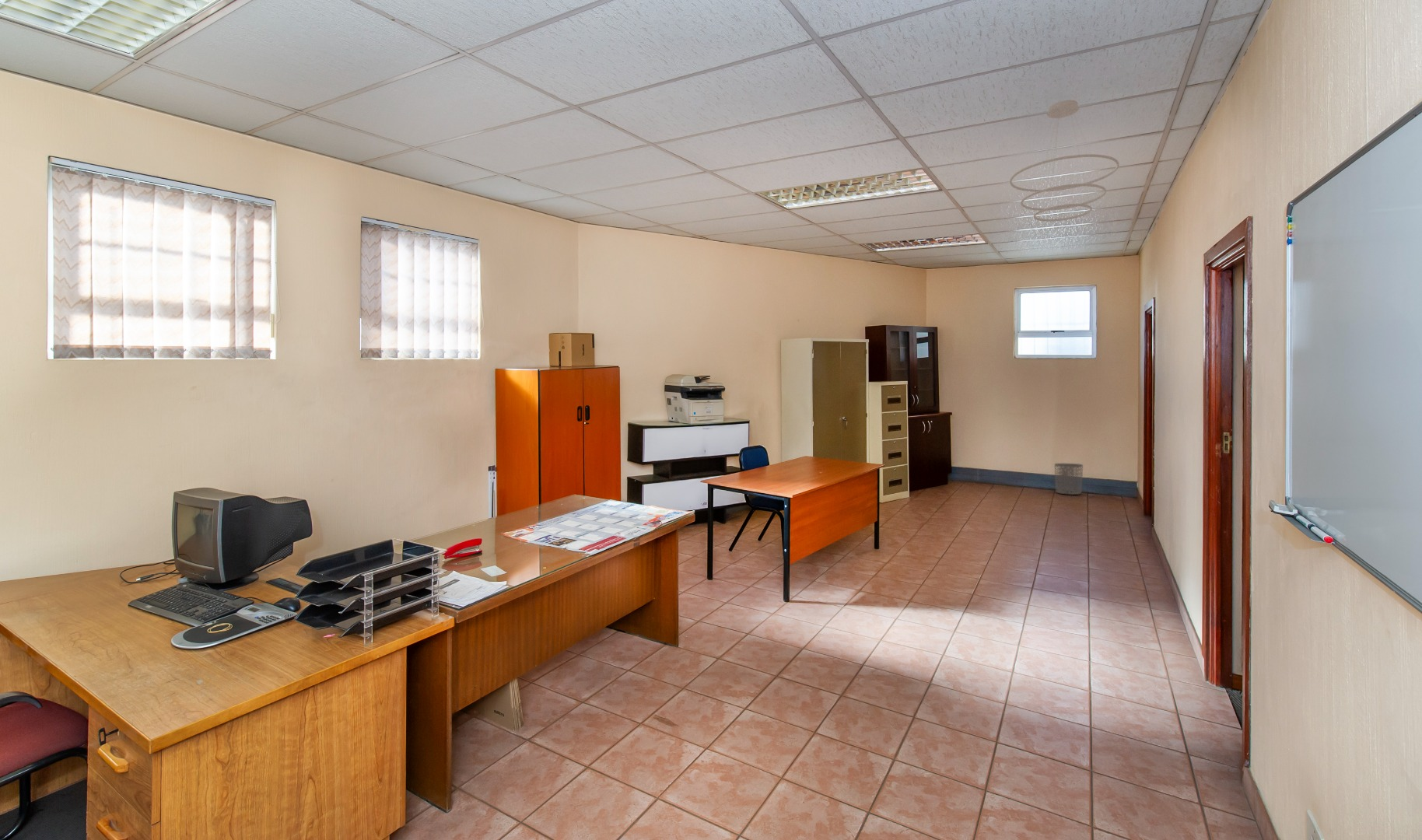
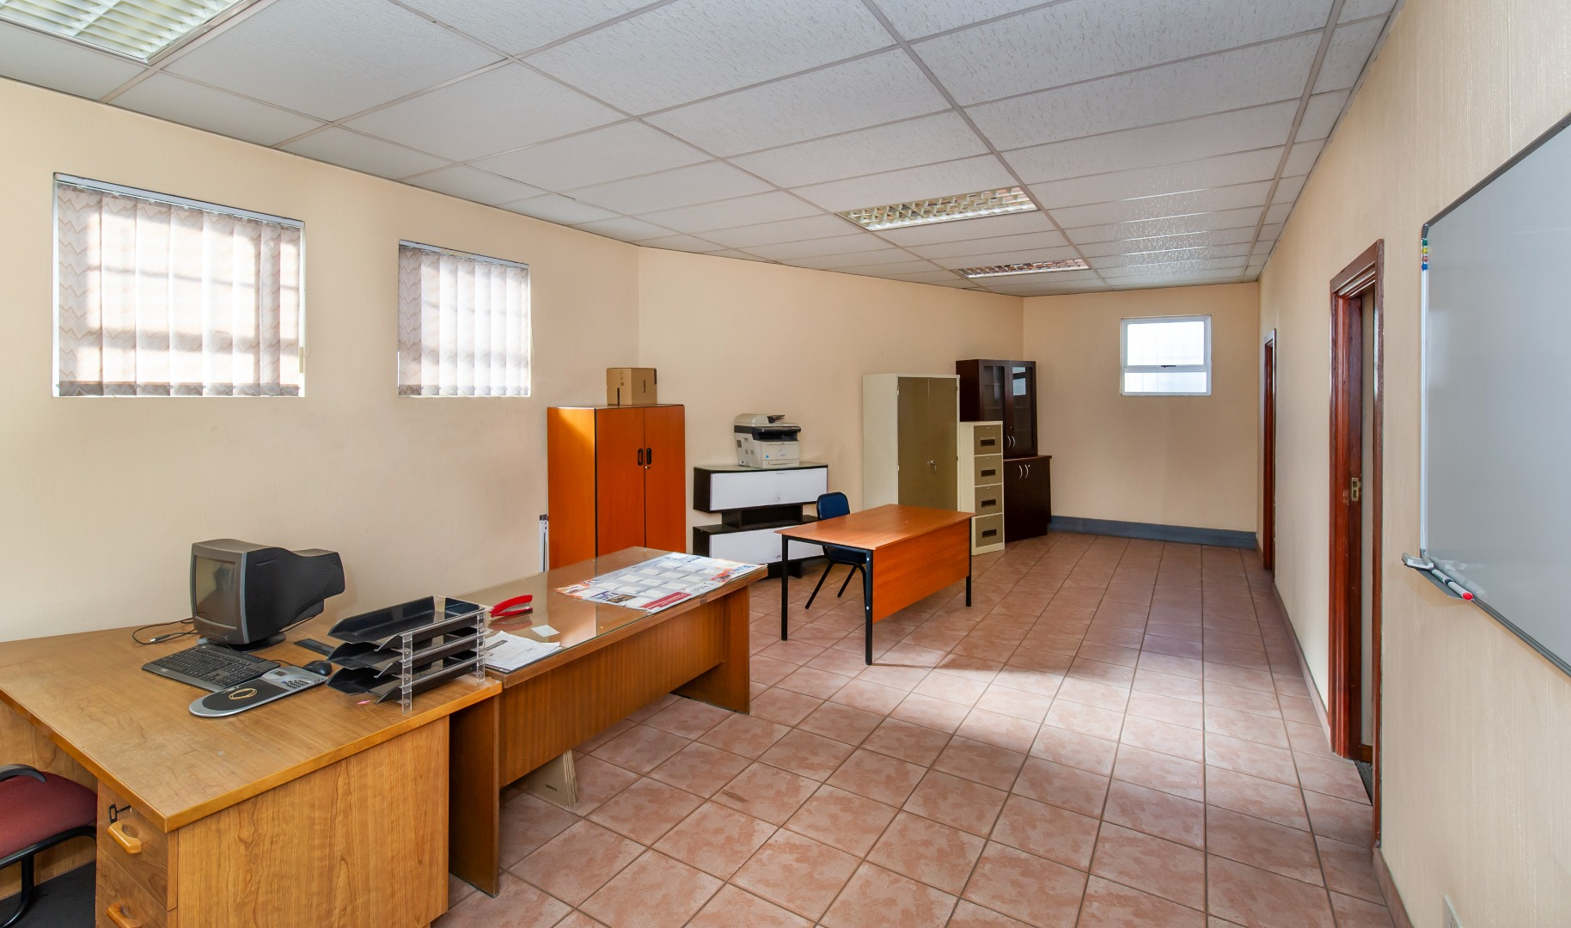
- ceiling light fixture [1009,100,1120,222]
- waste bin [1054,463,1084,495]
